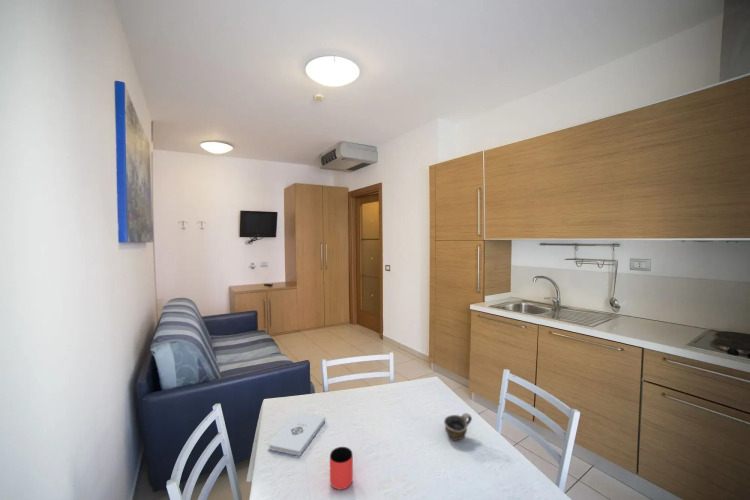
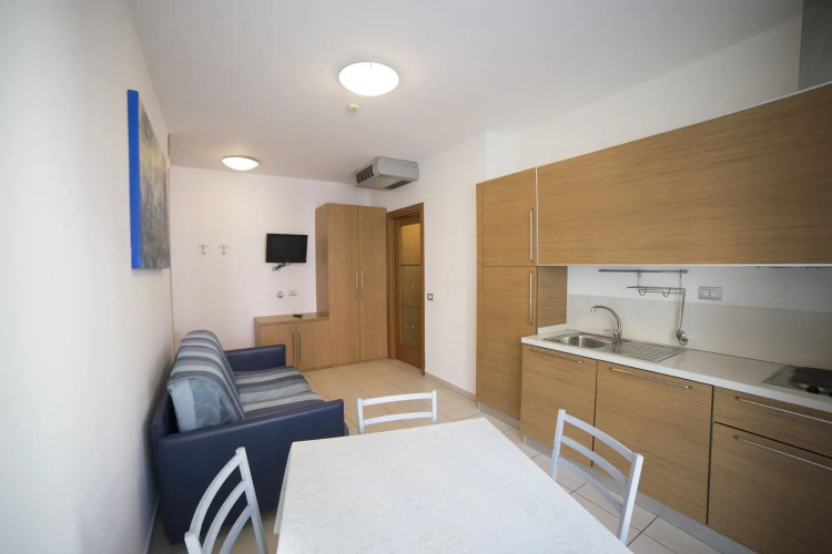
- notepad [268,412,326,457]
- cup [443,412,473,441]
- cup [329,446,354,490]
